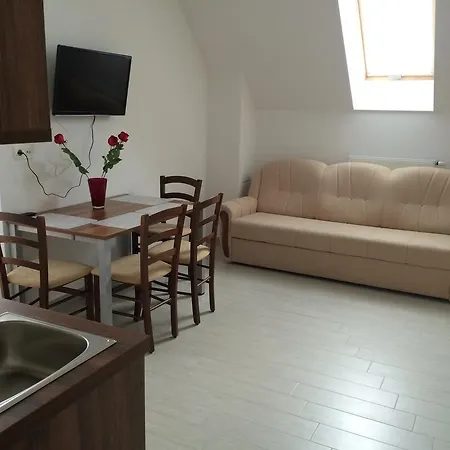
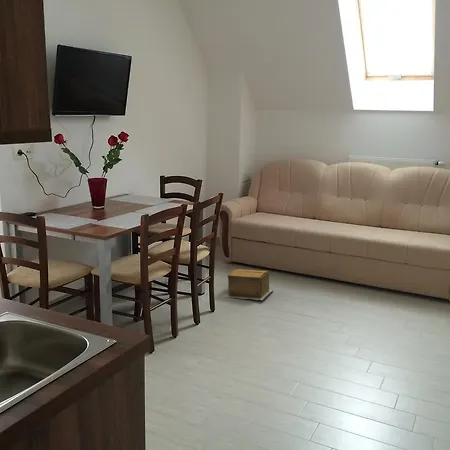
+ cardboard box [222,268,274,301]
